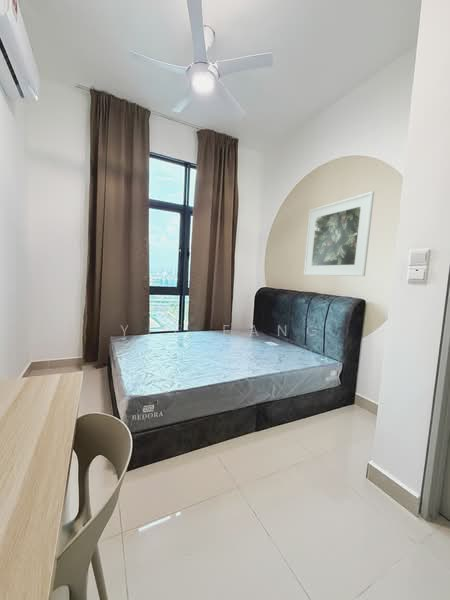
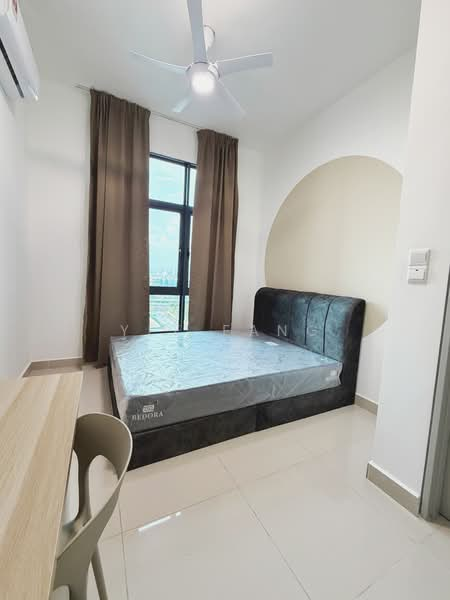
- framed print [303,190,375,277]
